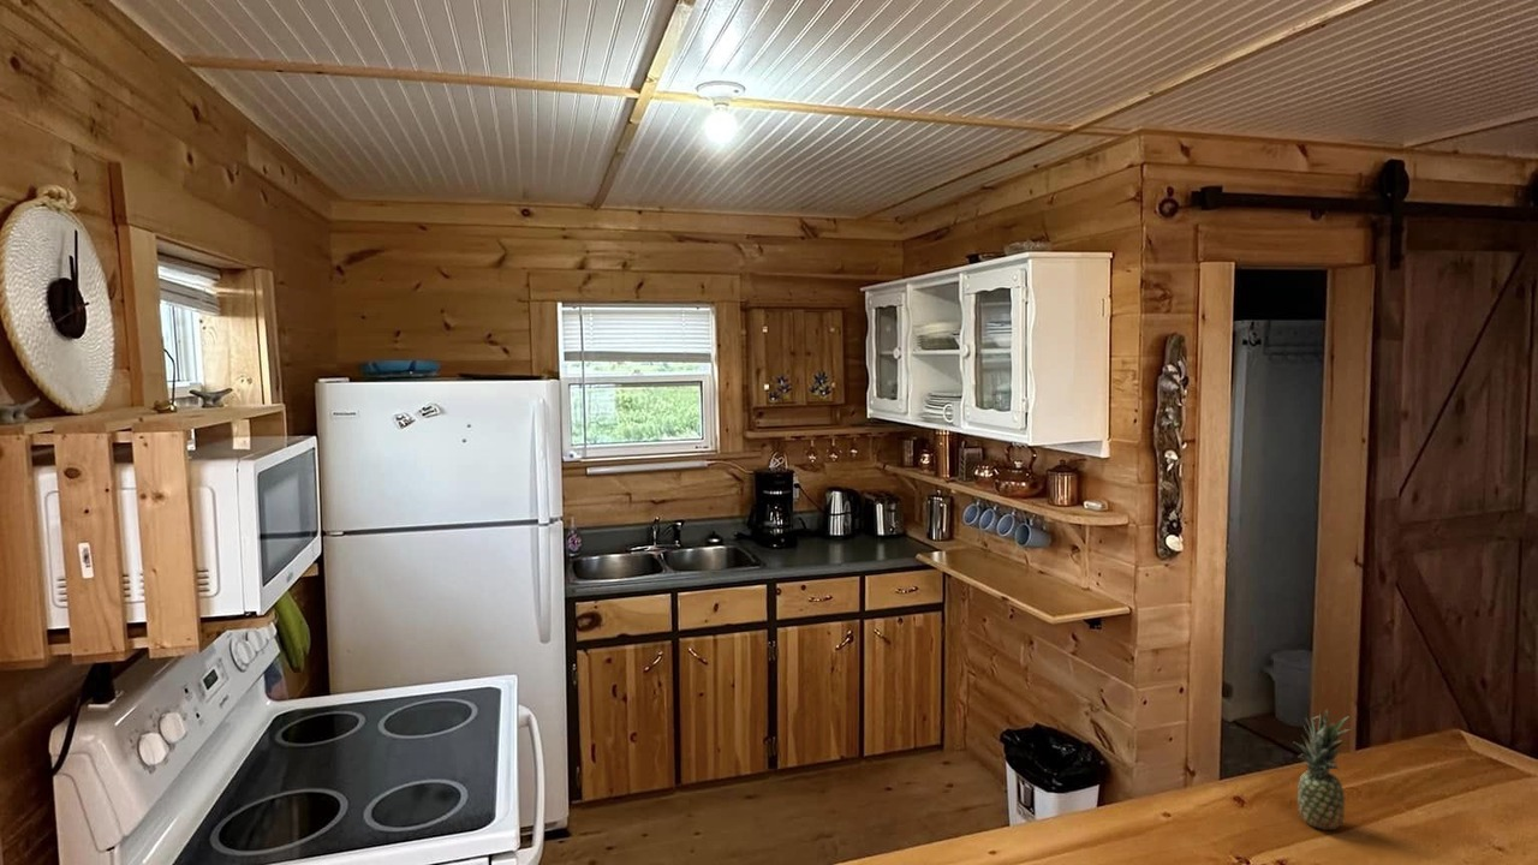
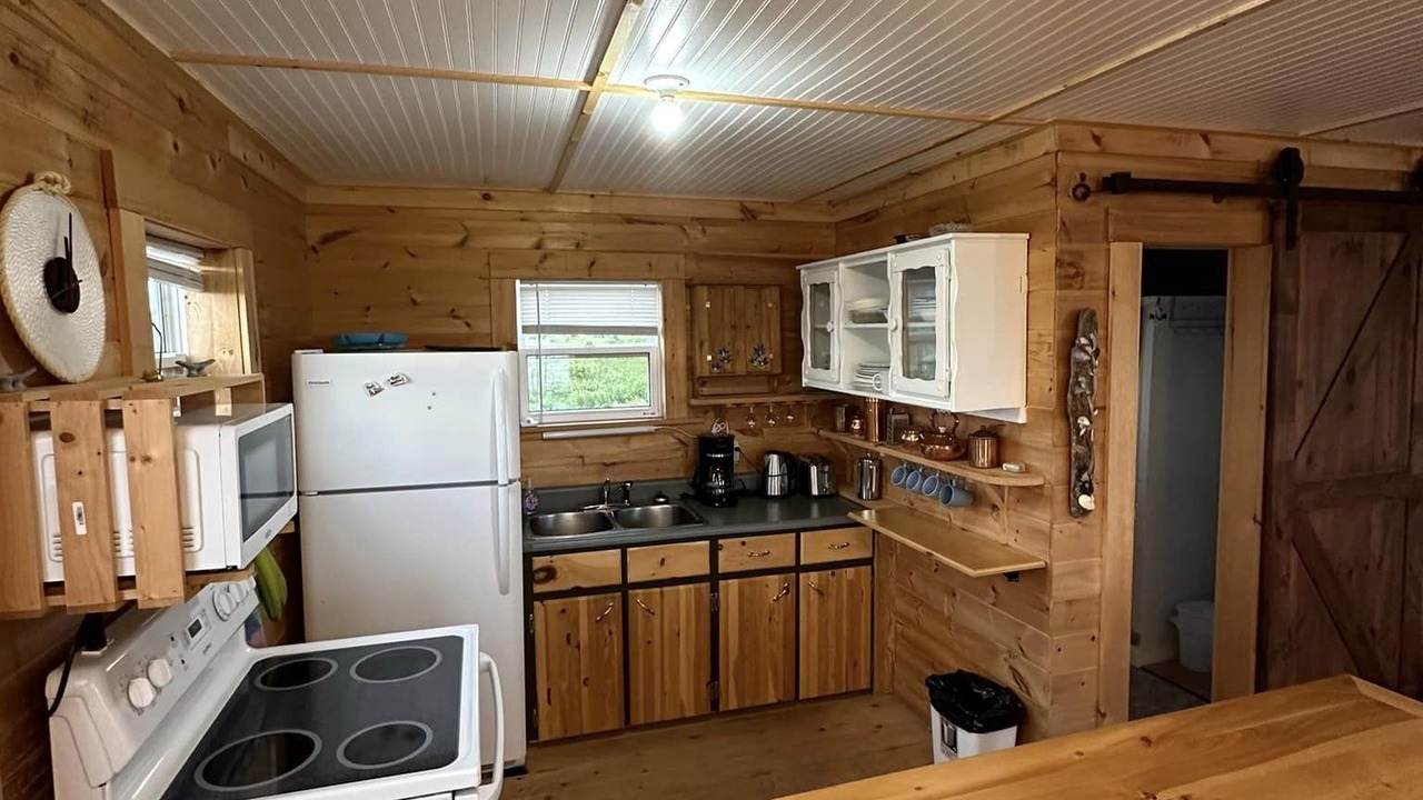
- fruit [1293,709,1351,831]
